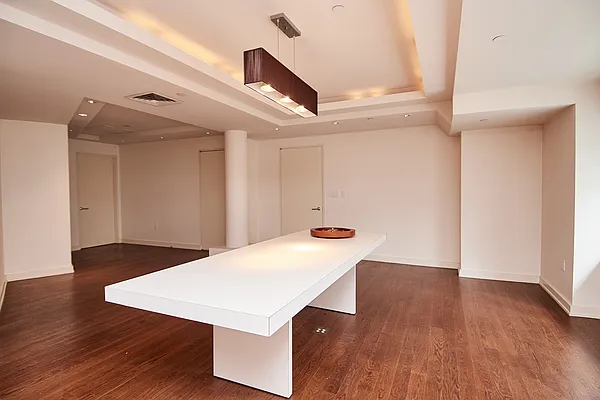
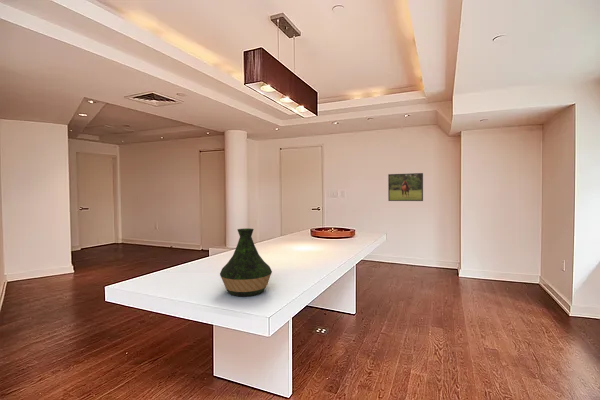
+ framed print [387,172,424,202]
+ vase [219,227,273,297]
